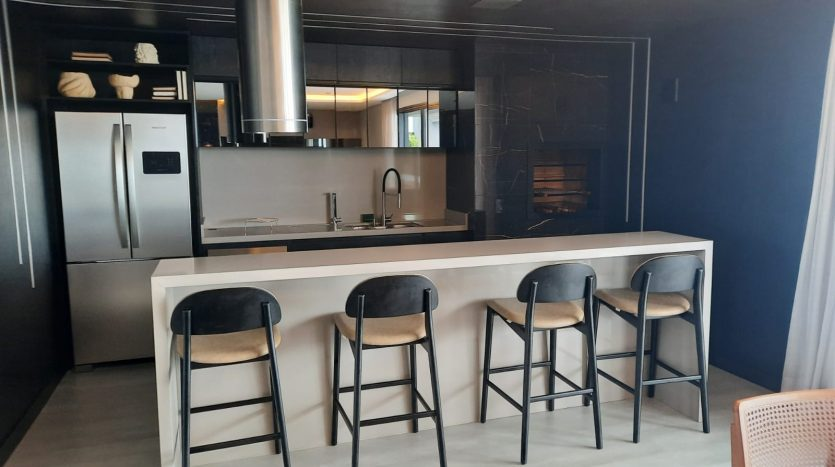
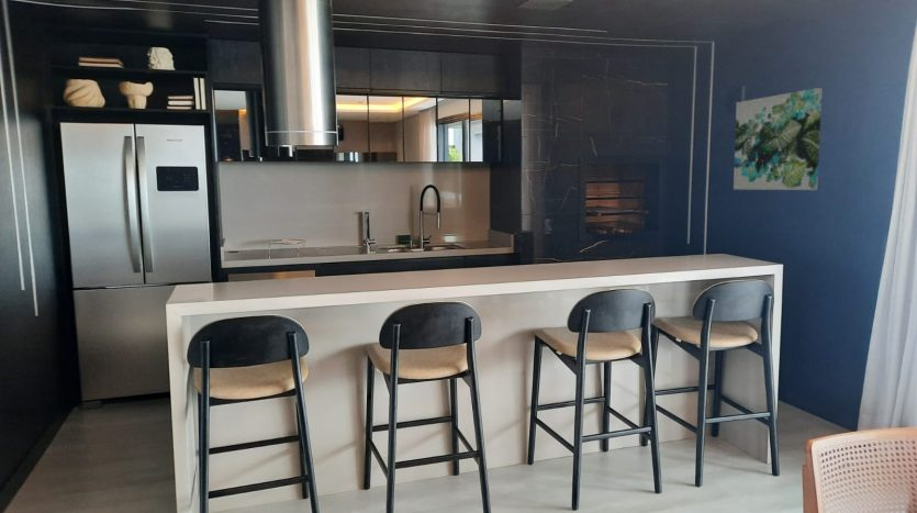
+ wall art [733,87,824,191]
